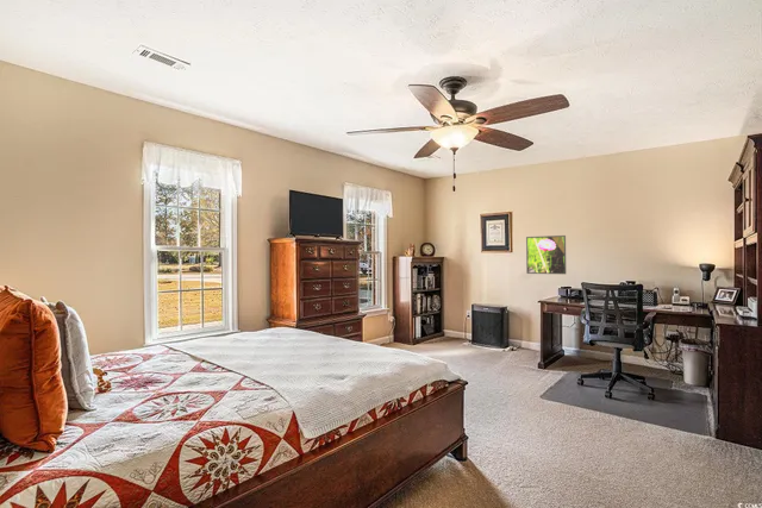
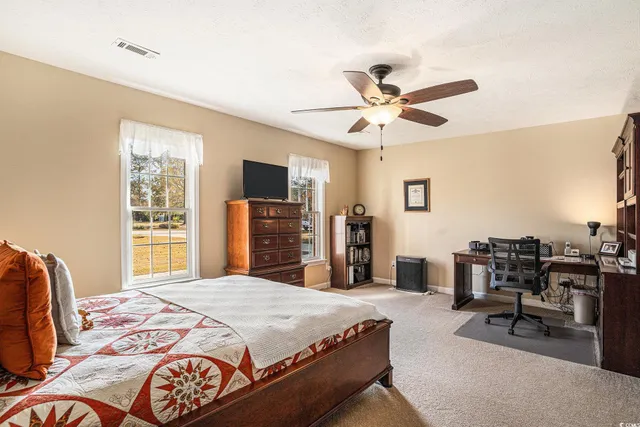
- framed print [525,234,567,275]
